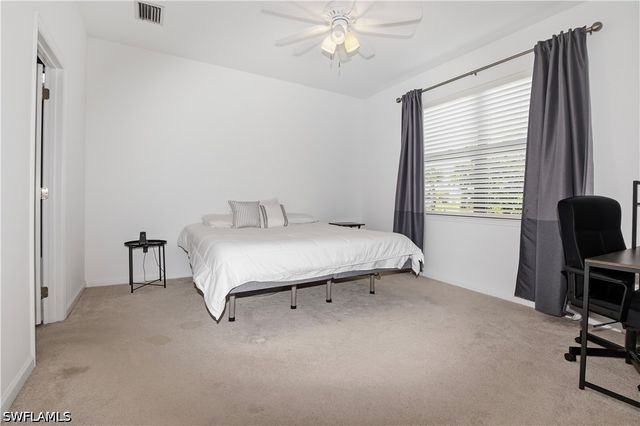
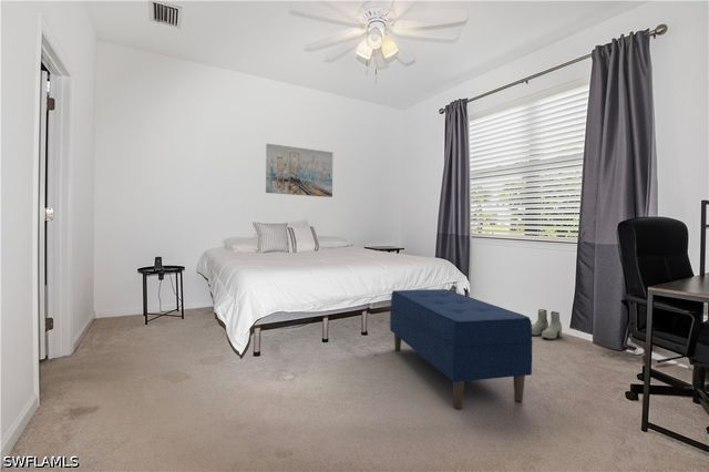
+ boots [532,308,563,340]
+ wall art [265,143,333,198]
+ bench [389,288,534,410]
